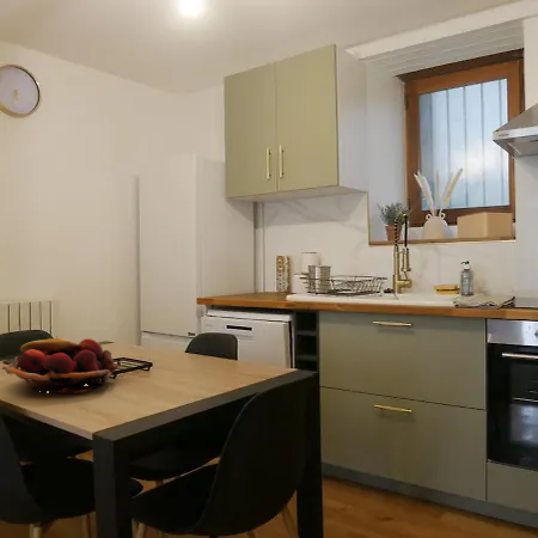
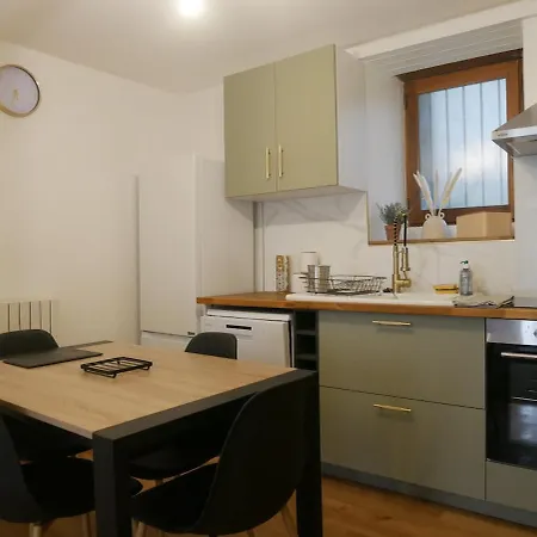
- fruit basket [1,337,120,395]
